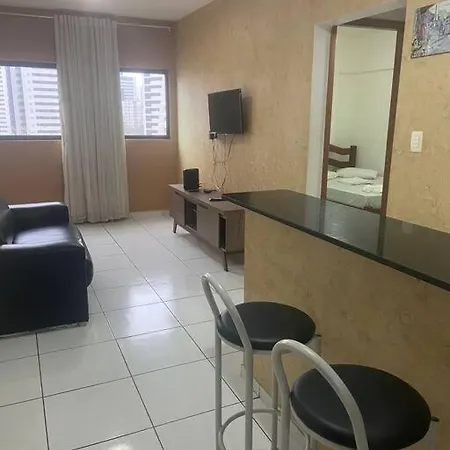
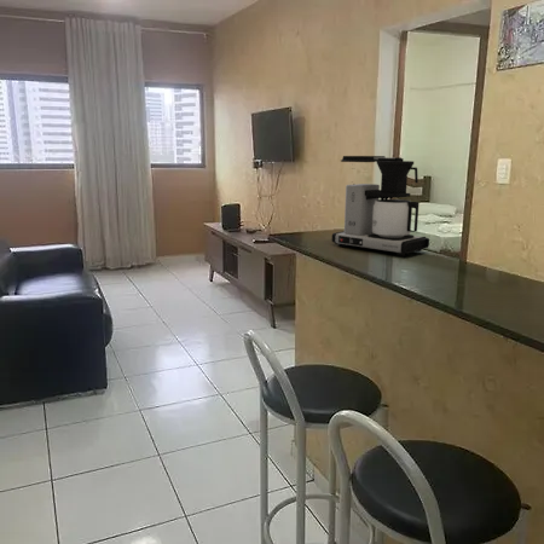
+ coffee maker [330,155,430,257]
